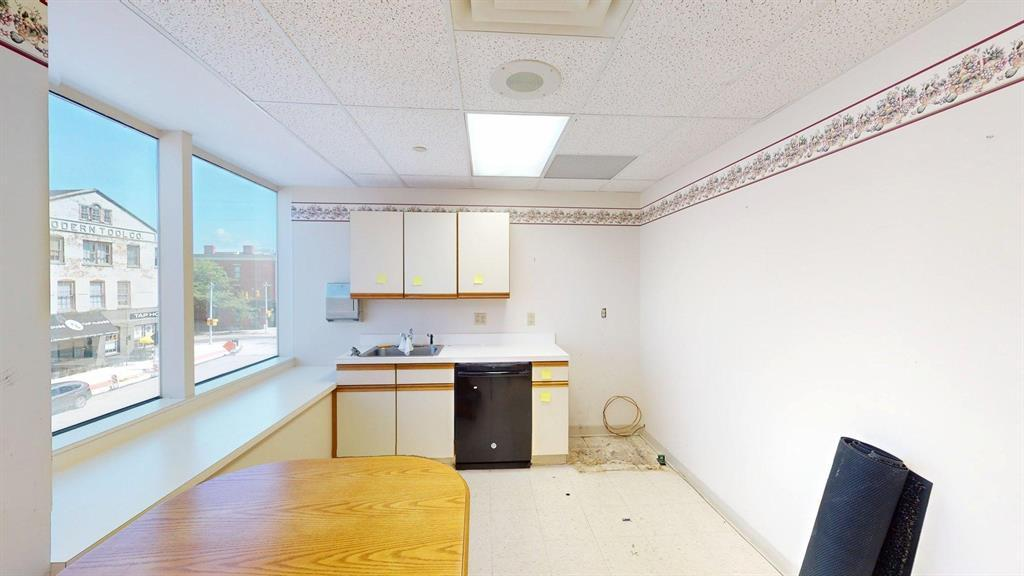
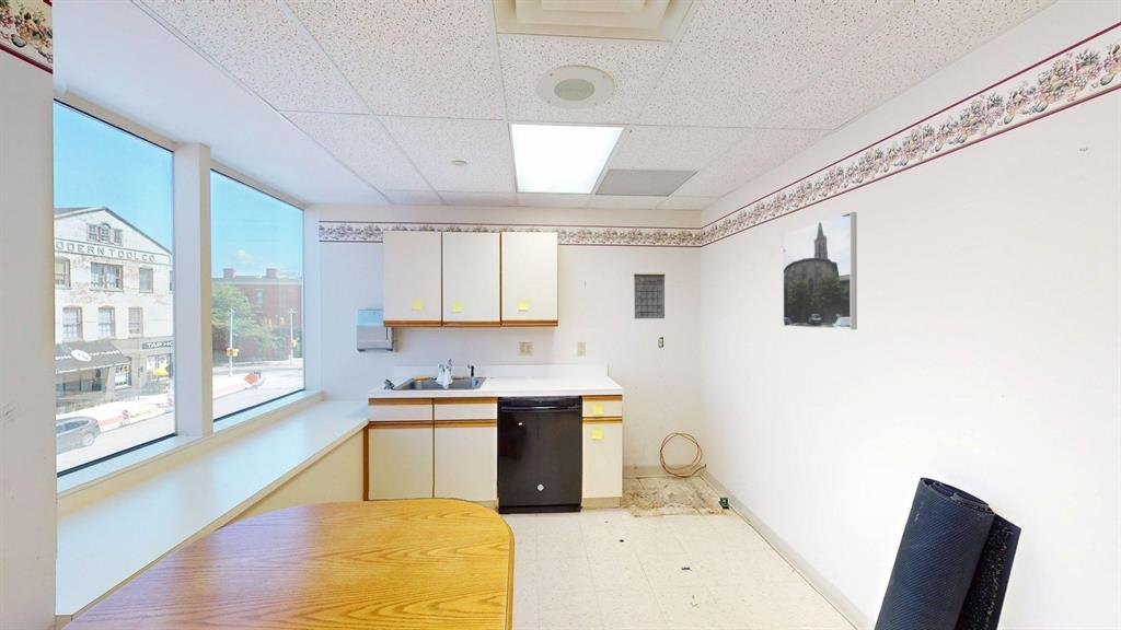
+ calendar [633,265,666,319]
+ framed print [782,211,858,330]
